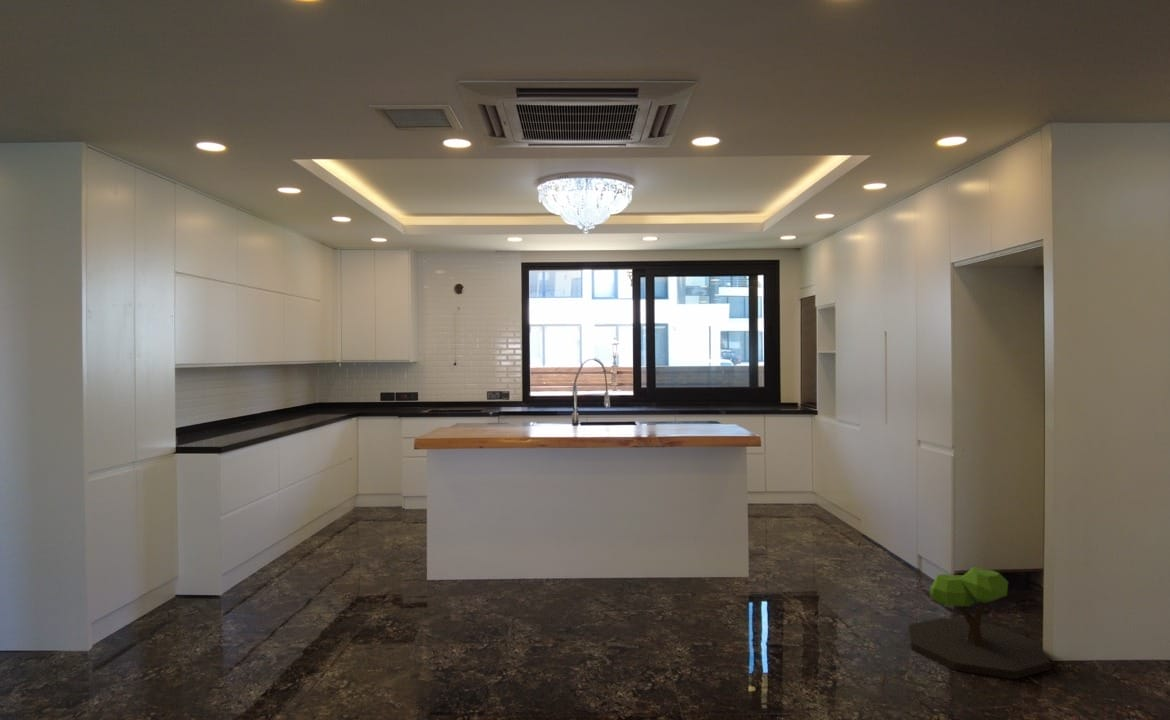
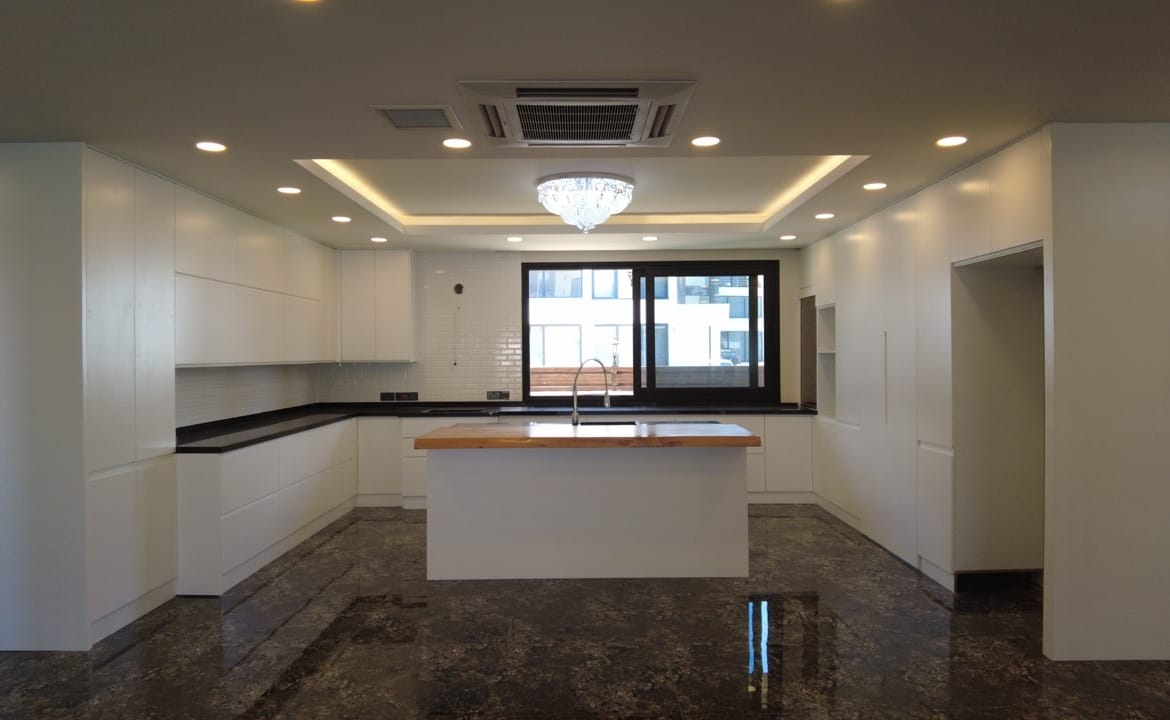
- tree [908,566,1051,680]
